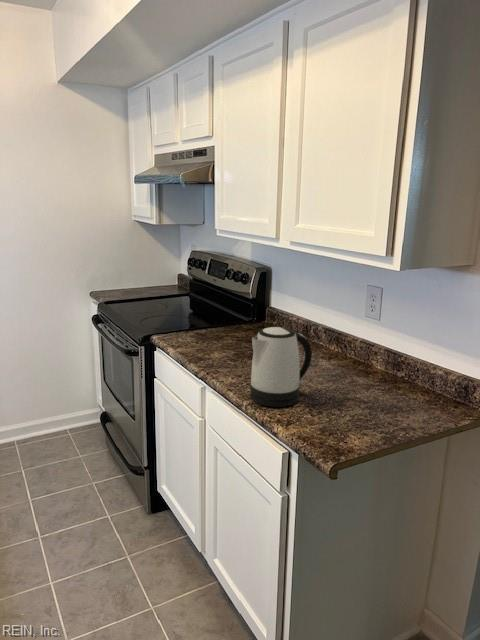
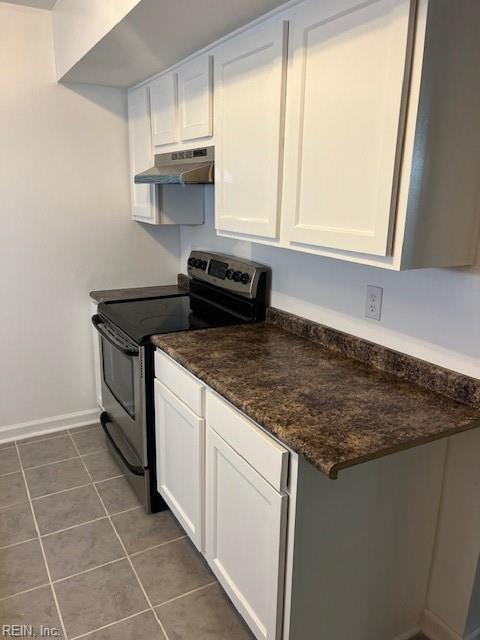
- kettle [249,326,313,408]
